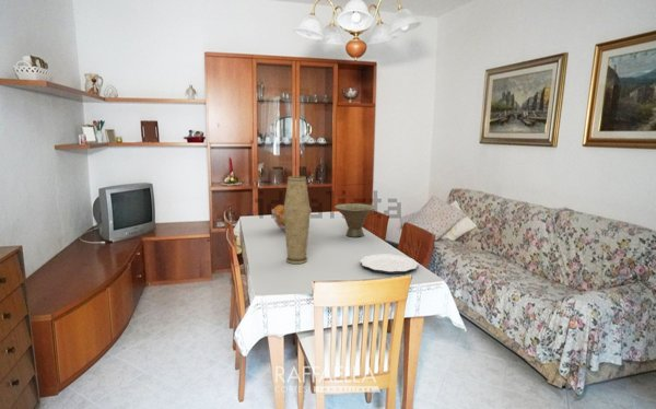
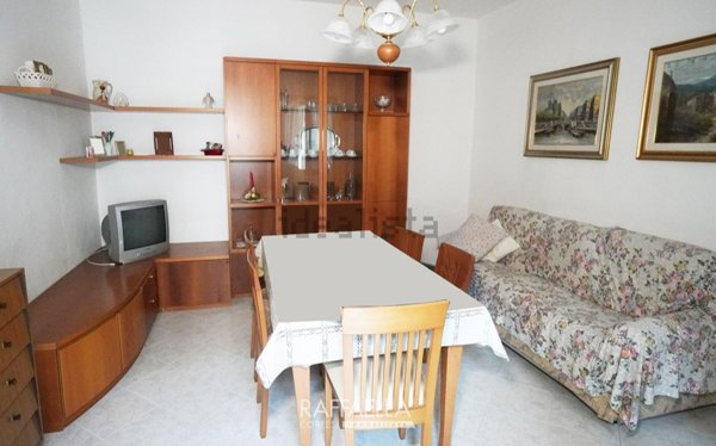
- plate [359,253,420,274]
- vase [283,175,312,265]
- fruit basket [270,203,312,233]
- bowl [333,202,377,238]
